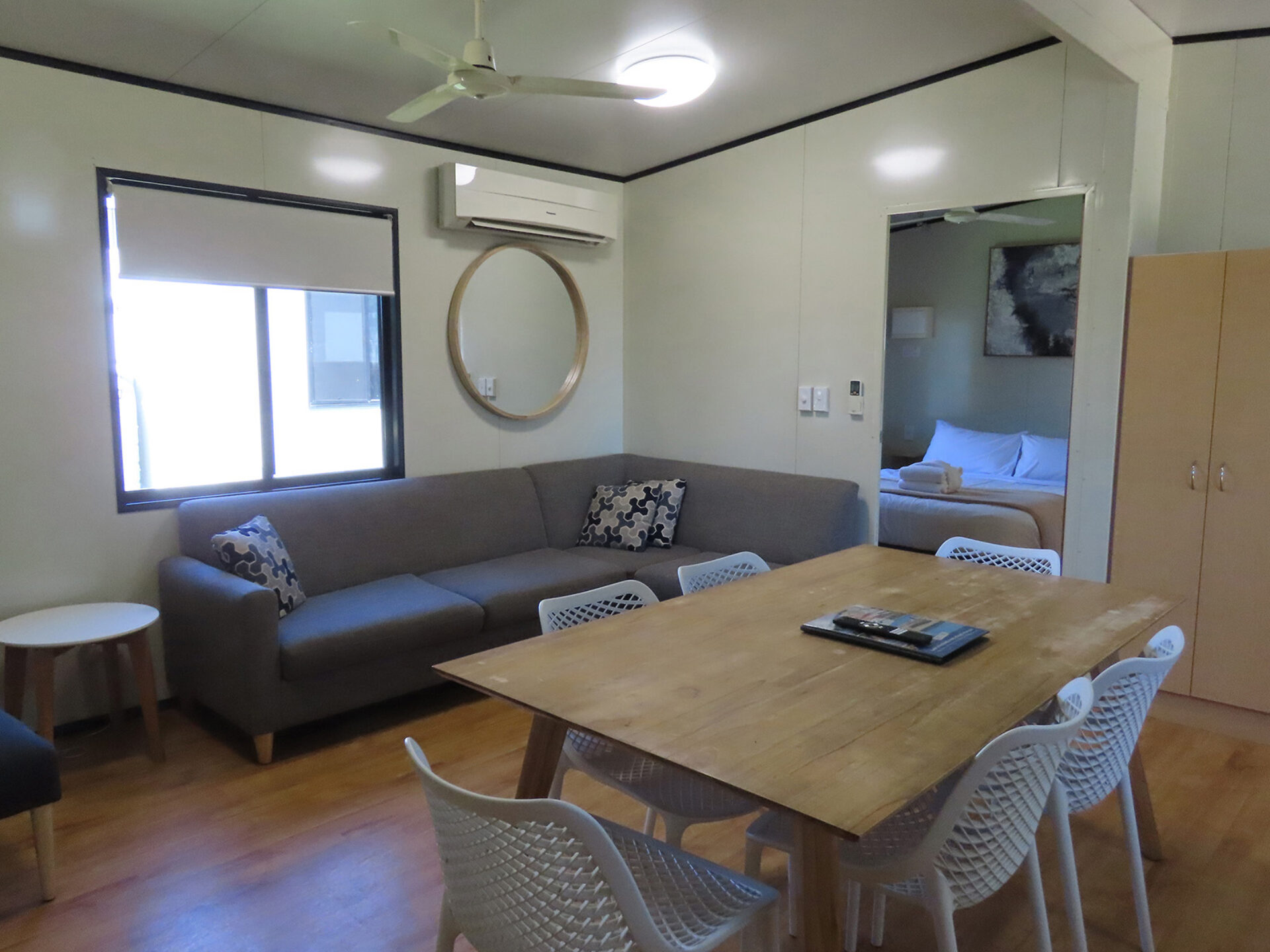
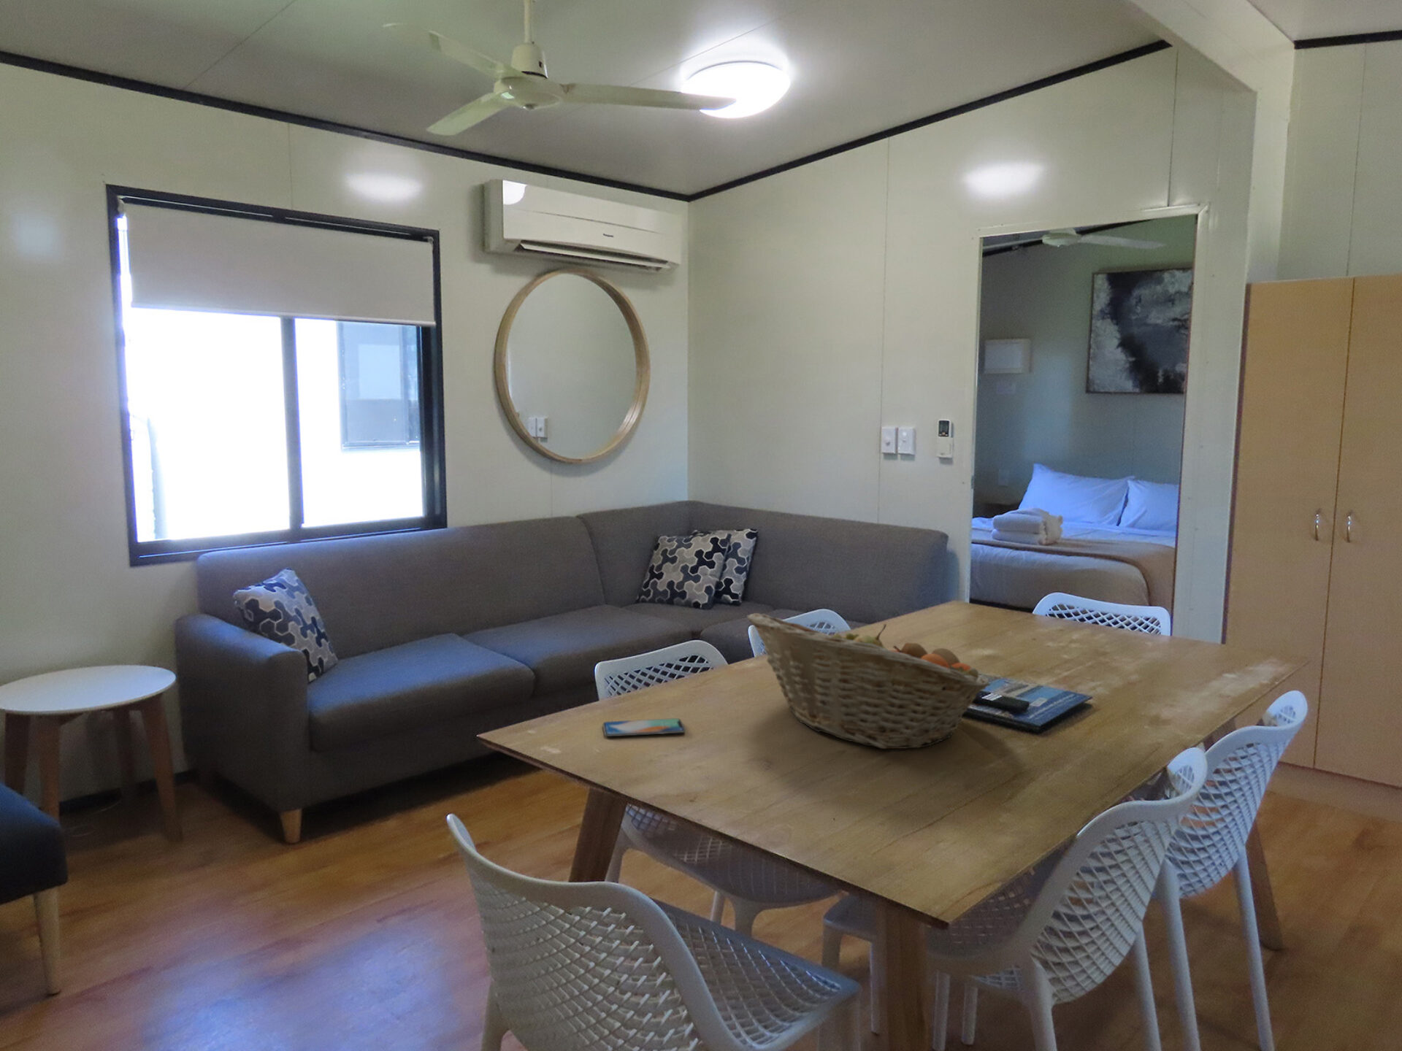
+ smartphone [602,718,687,737]
+ fruit basket [746,613,991,750]
